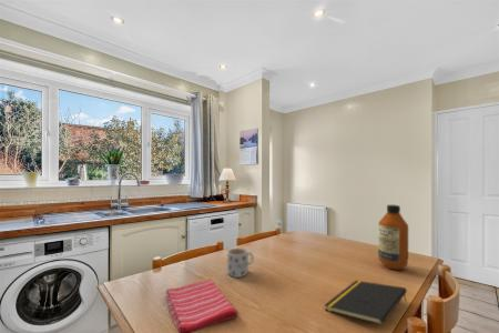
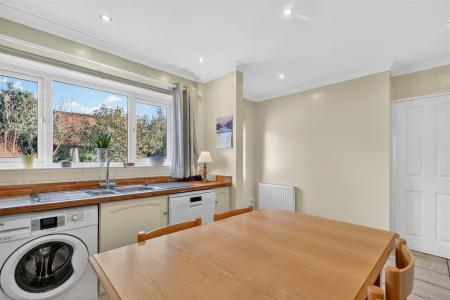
- notepad [324,280,408,326]
- bottle [377,204,409,271]
- dish towel [165,279,238,333]
- mug [226,246,255,279]
